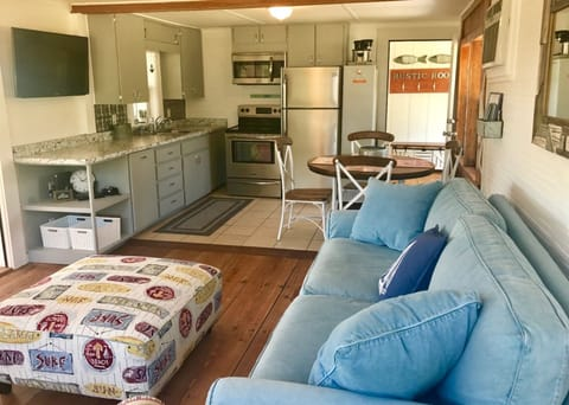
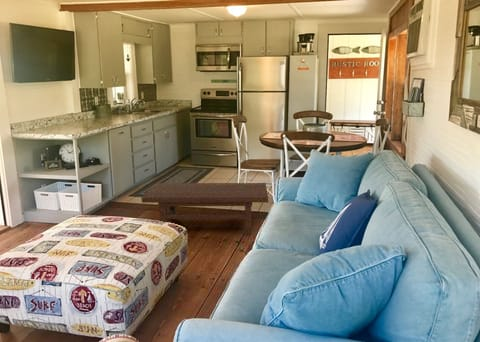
+ coffee table [140,182,269,236]
